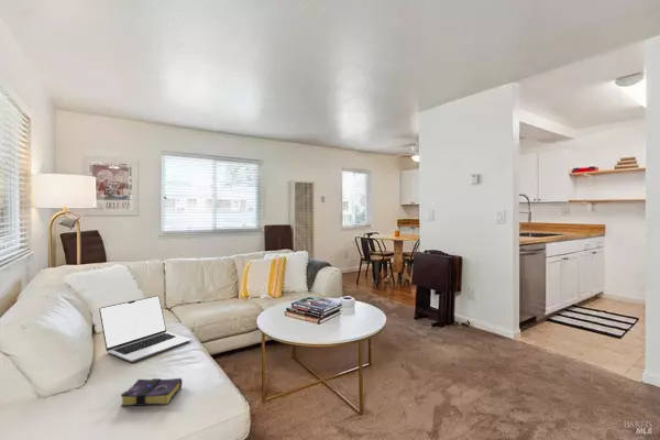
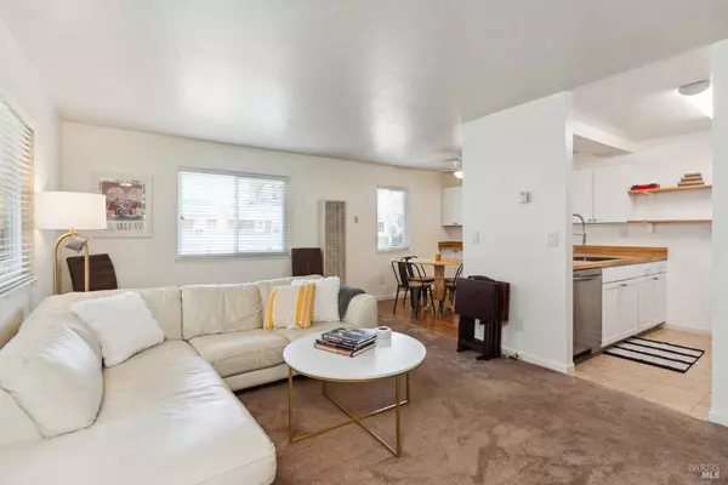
- laptop [98,295,193,363]
- book [120,377,184,407]
